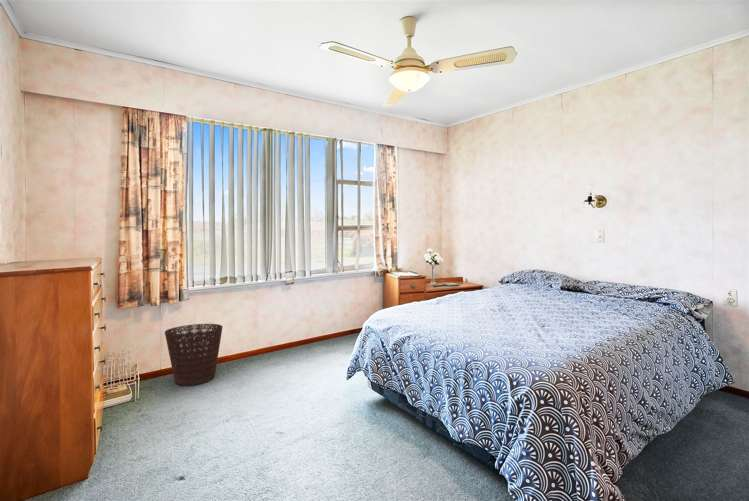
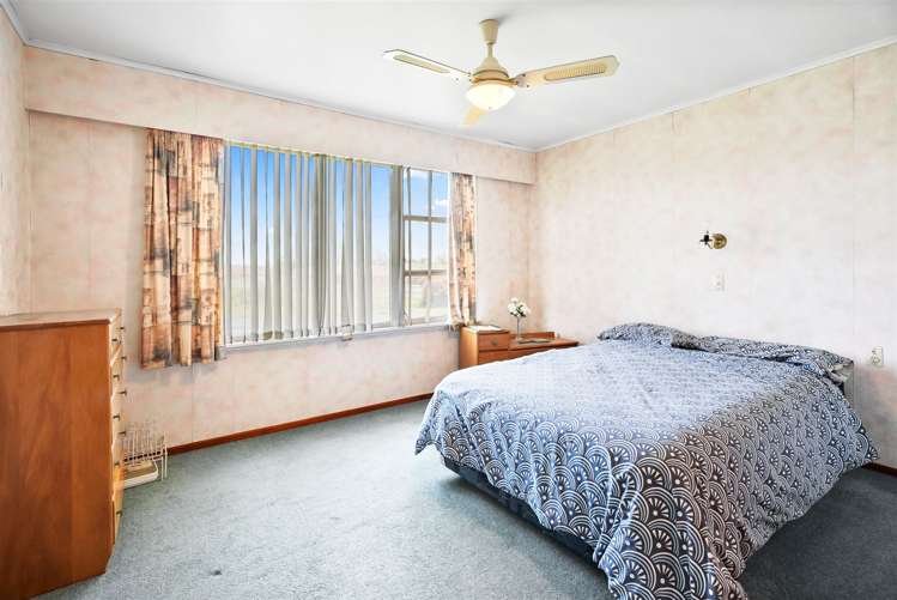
- basket [164,323,224,386]
